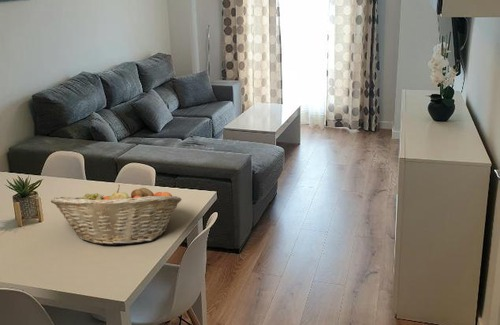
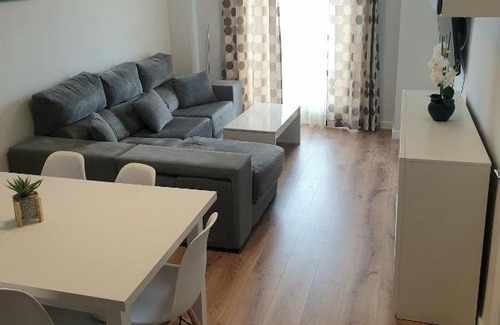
- fruit basket [50,184,183,246]
